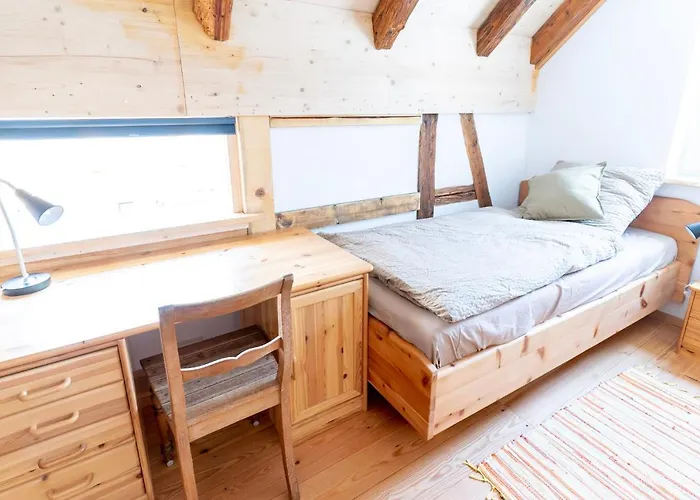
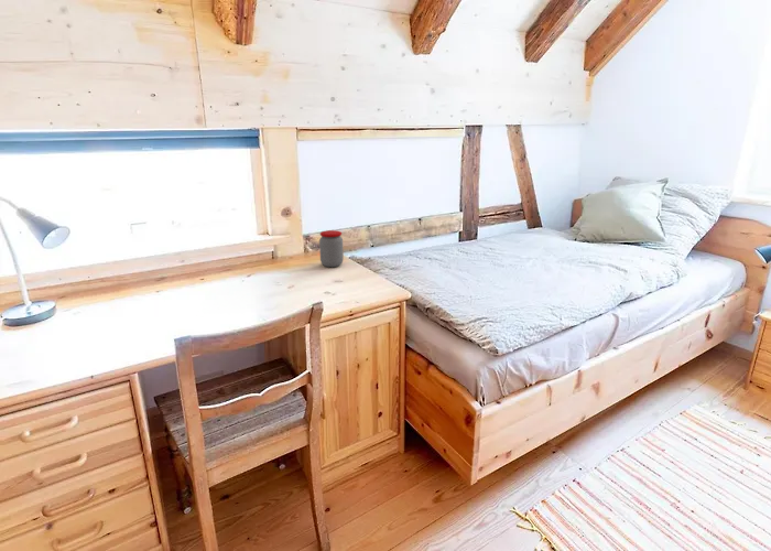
+ jar [318,229,345,268]
